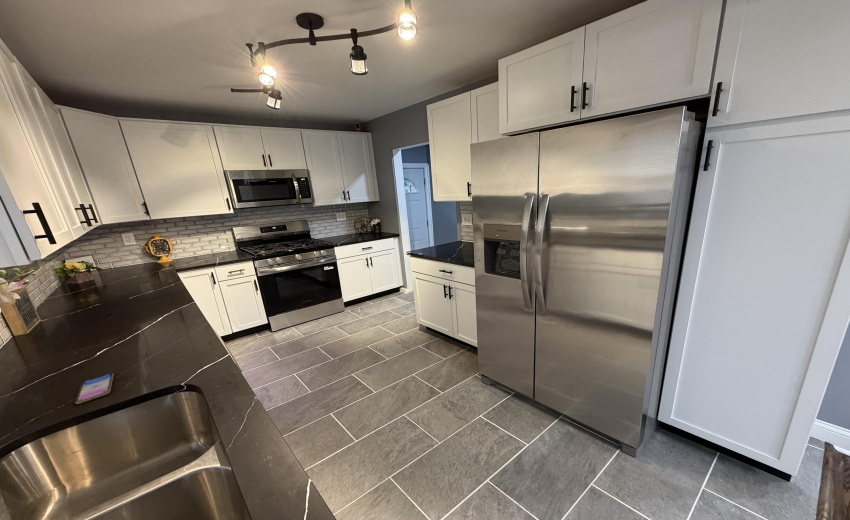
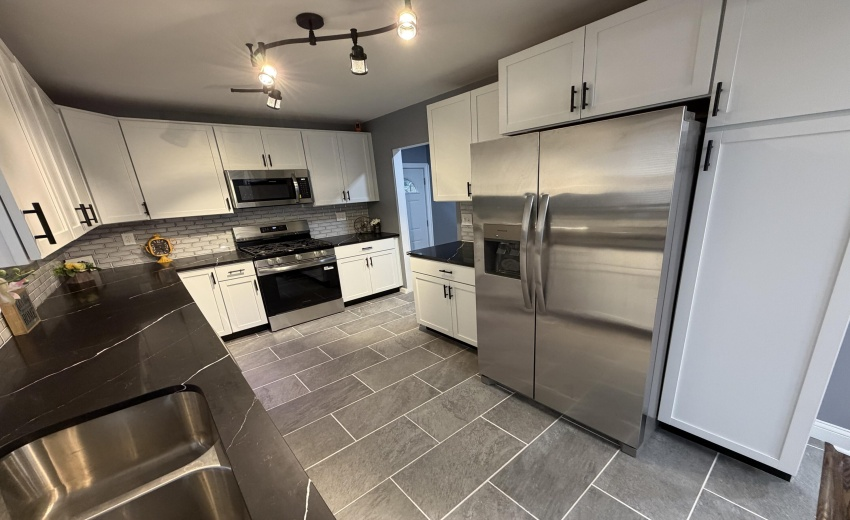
- smartphone [74,372,114,405]
